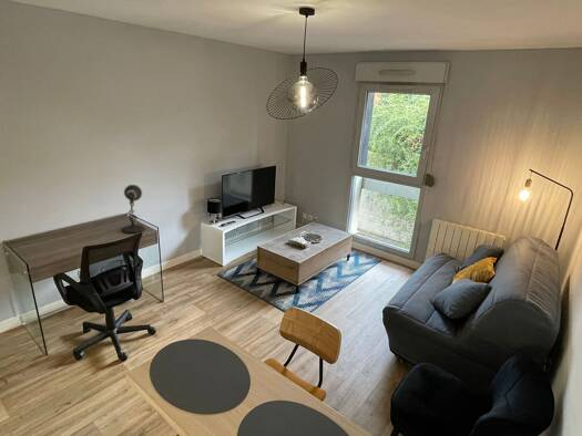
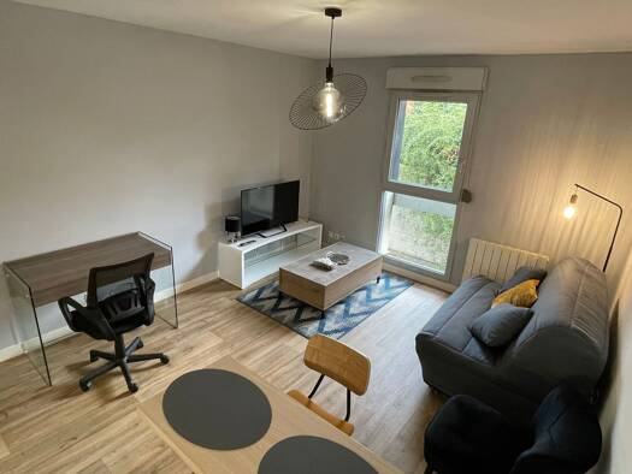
- desk lamp [121,184,146,233]
